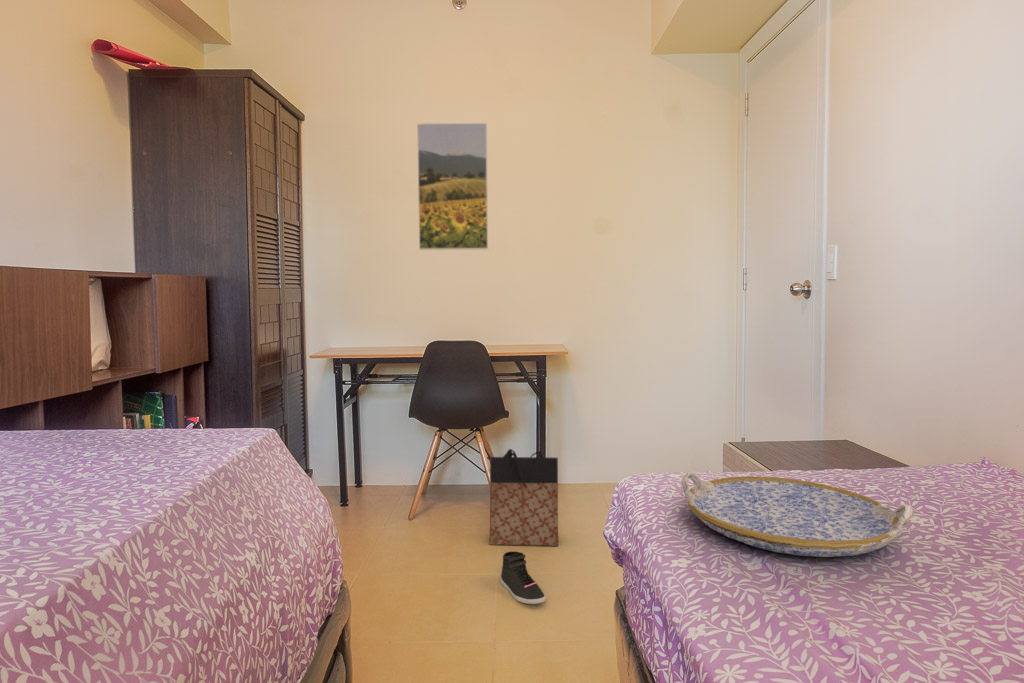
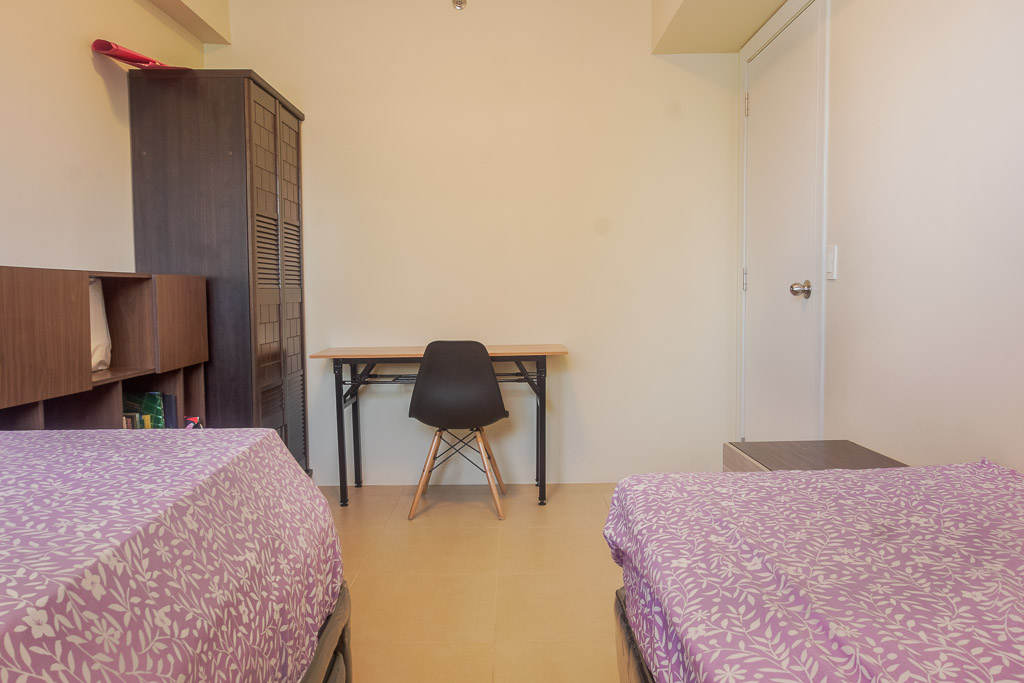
- serving tray [681,472,914,558]
- sneaker [499,551,547,605]
- bag [489,448,559,547]
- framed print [416,122,489,251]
